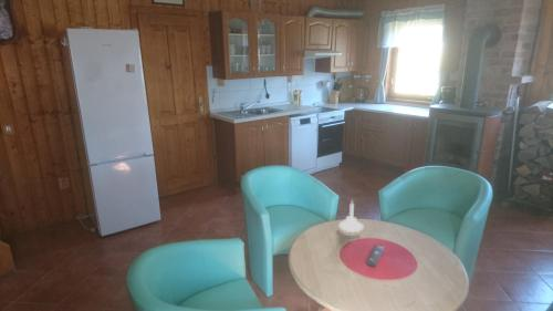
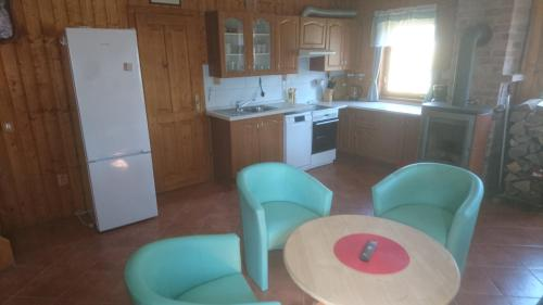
- candle holder [338,198,365,234]
